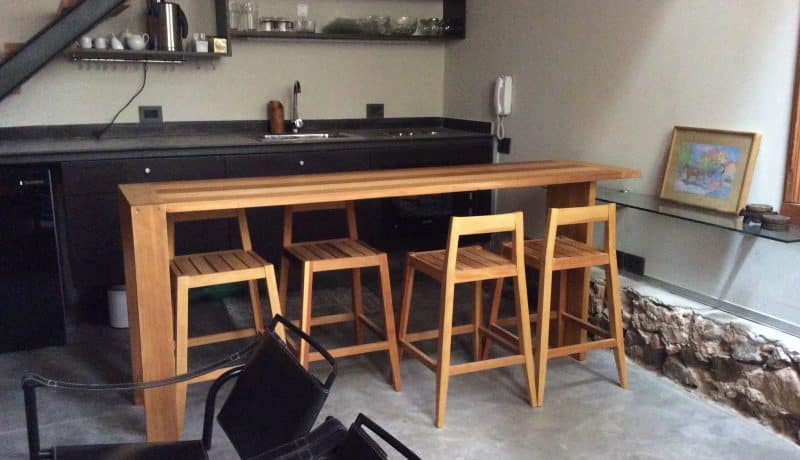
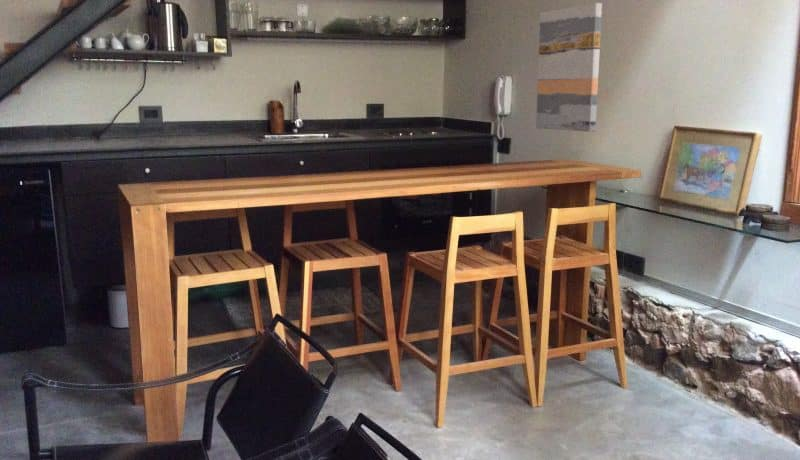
+ wall art [535,2,603,133]
